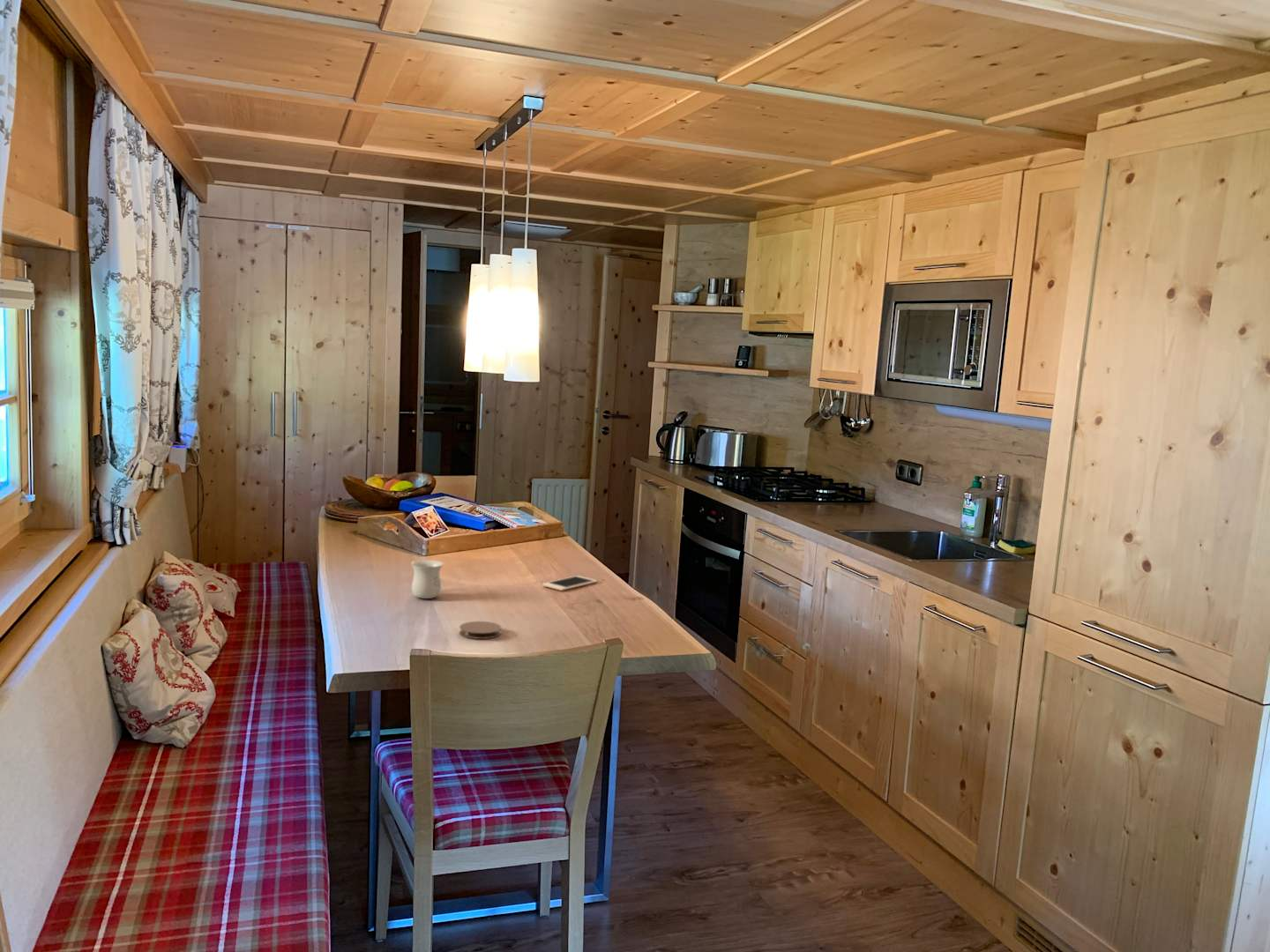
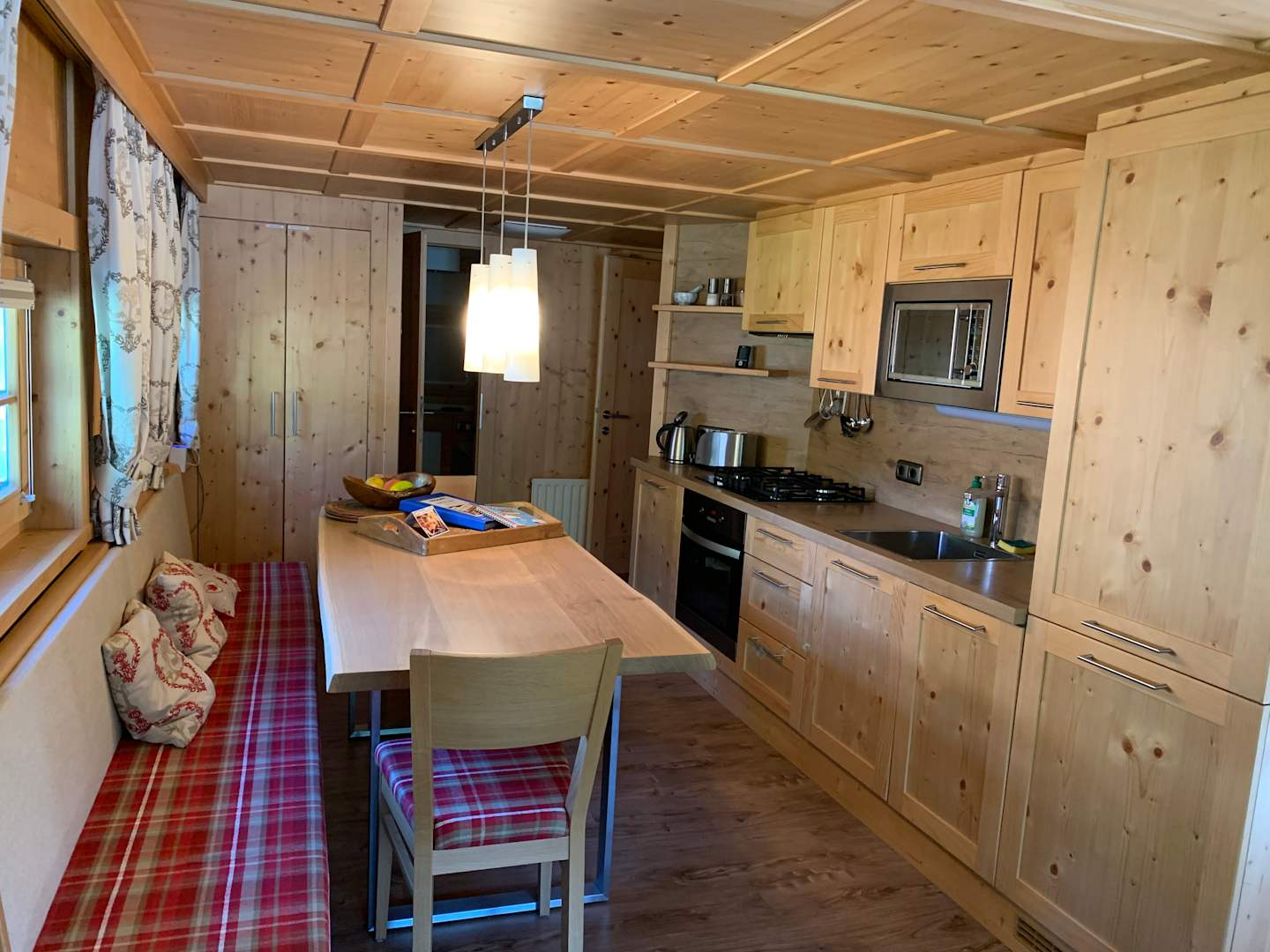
- coaster [459,621,502,640]
- mug [410,559,444,599]
- cell phone [542,575,598,591]
